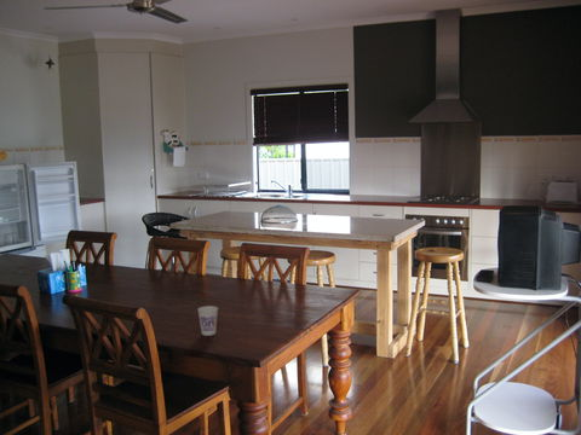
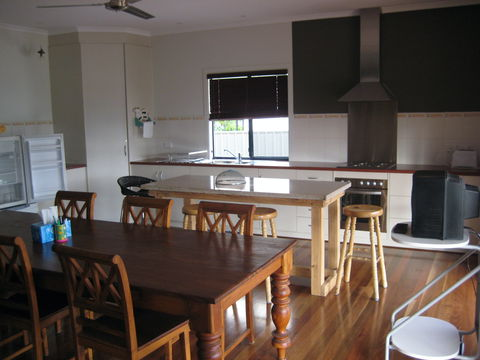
- cup [196,304,219,337]
